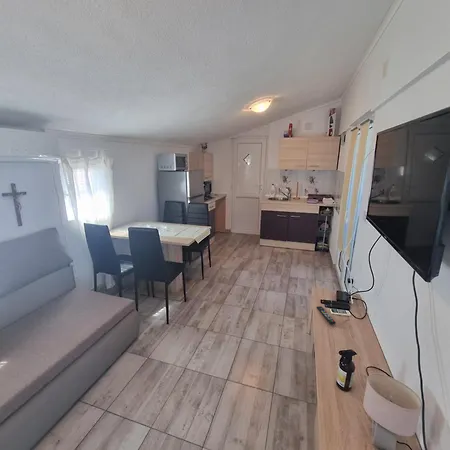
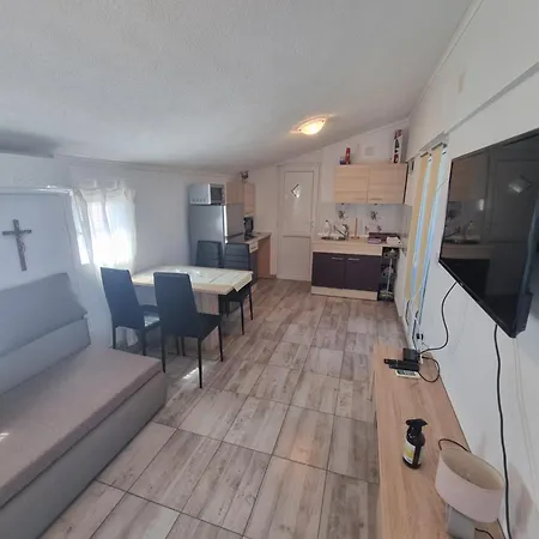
- remote control [316,305,337,325]
